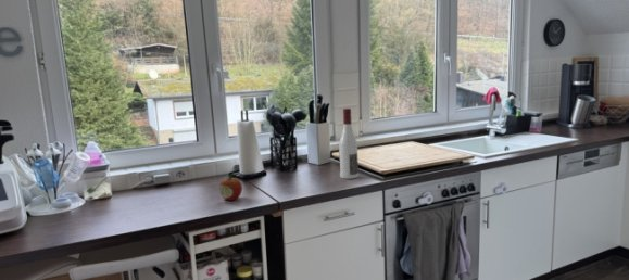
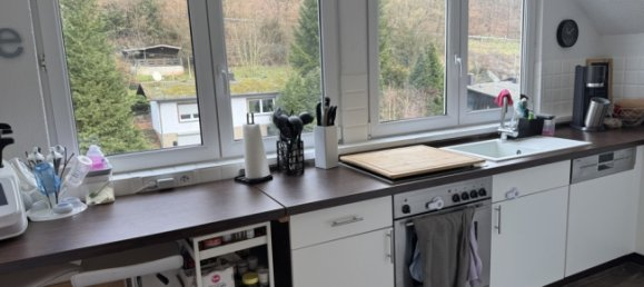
- fruit [218,173,243,202]
- alcohol [338,107,360,180]
